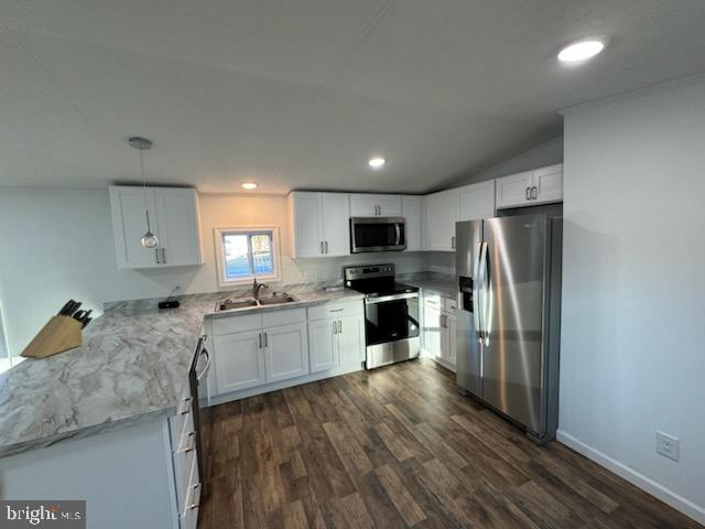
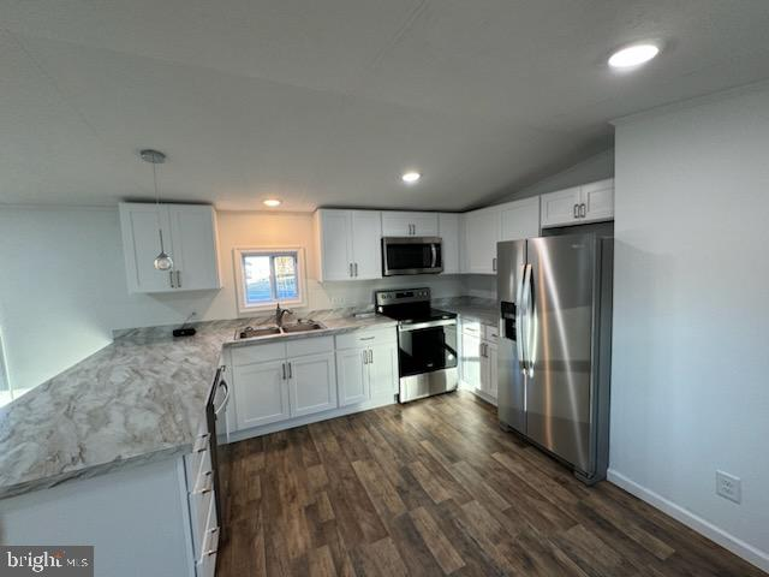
- knife block [18,298,94,359]
